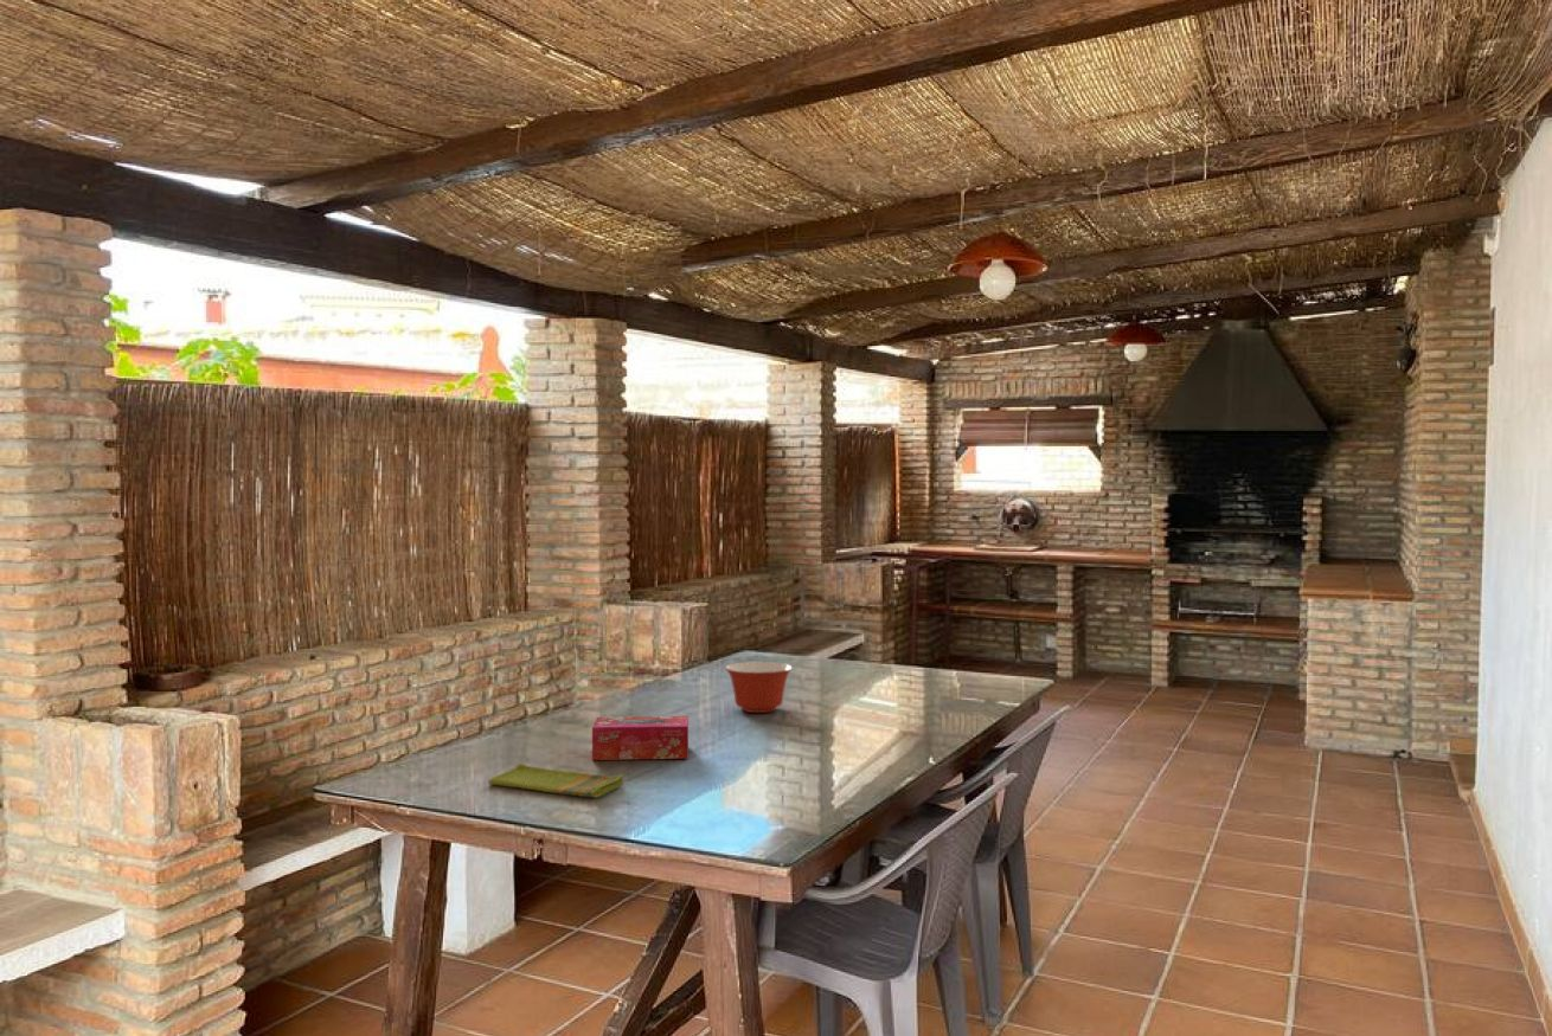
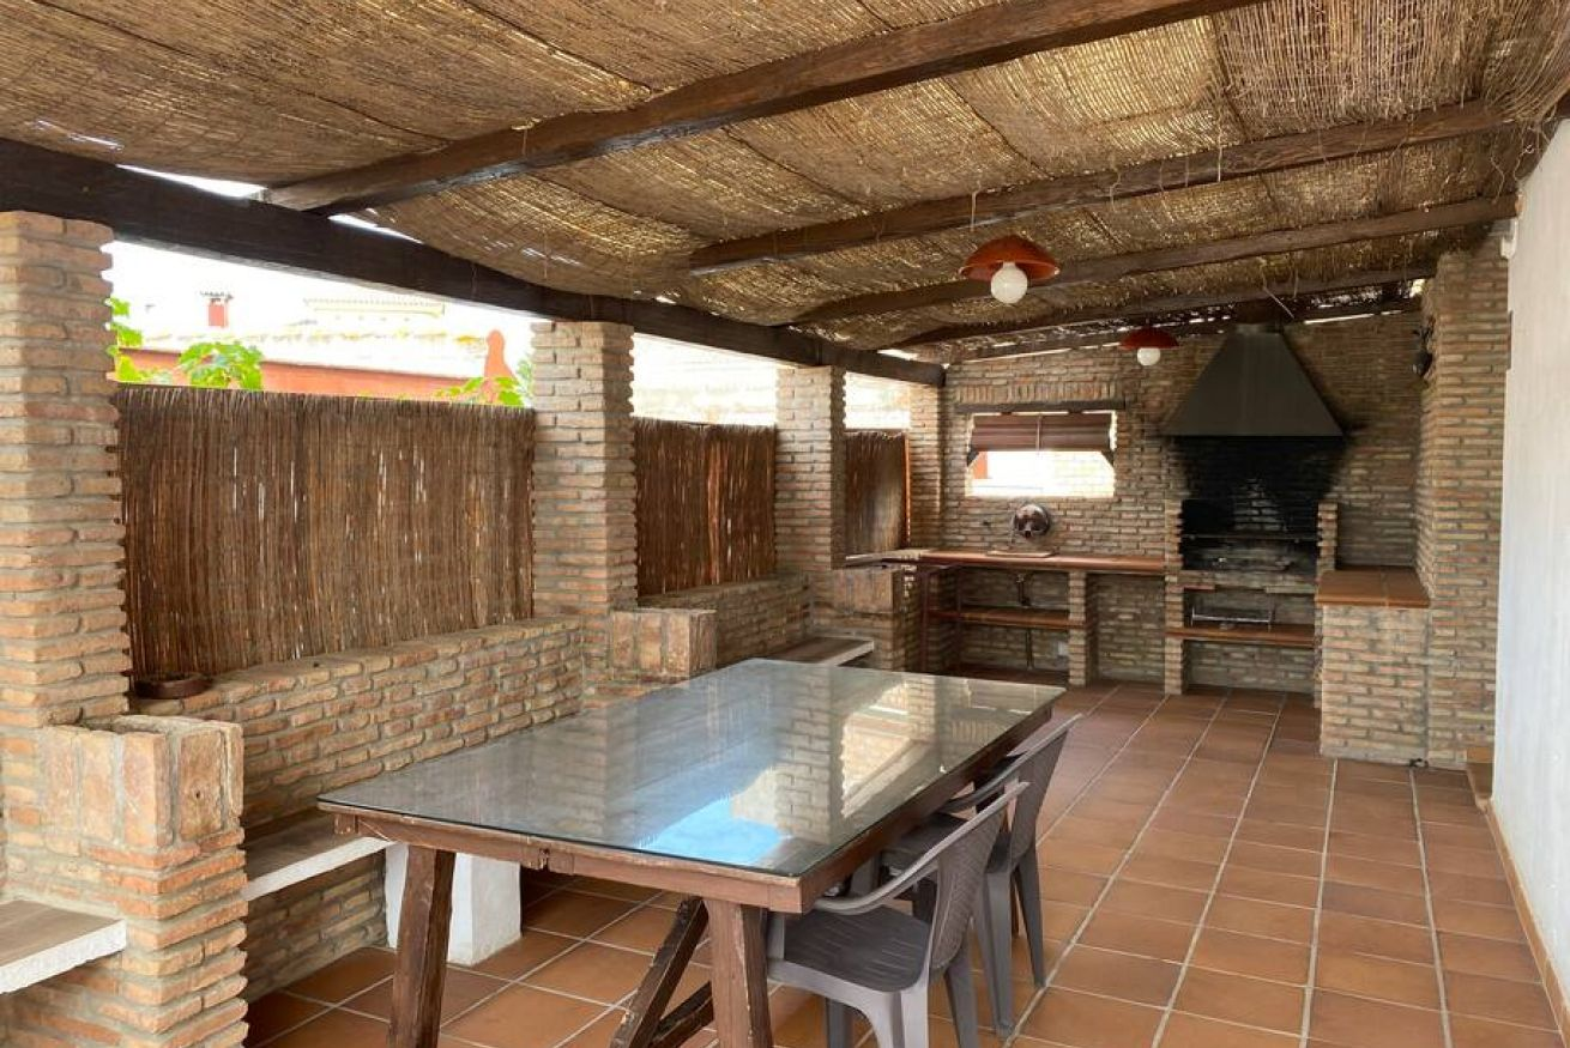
- tissue box [591,715,690,761]
- mixing bowl [724,661,794,714]
- dish towel [487,762,624,799]
